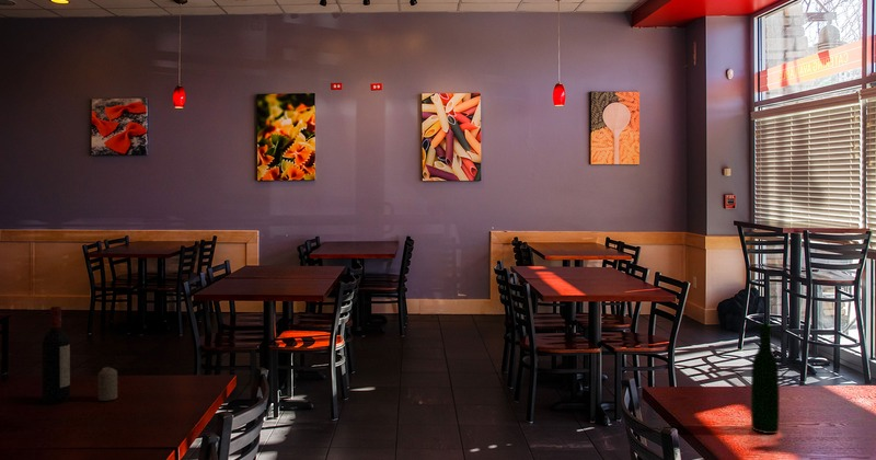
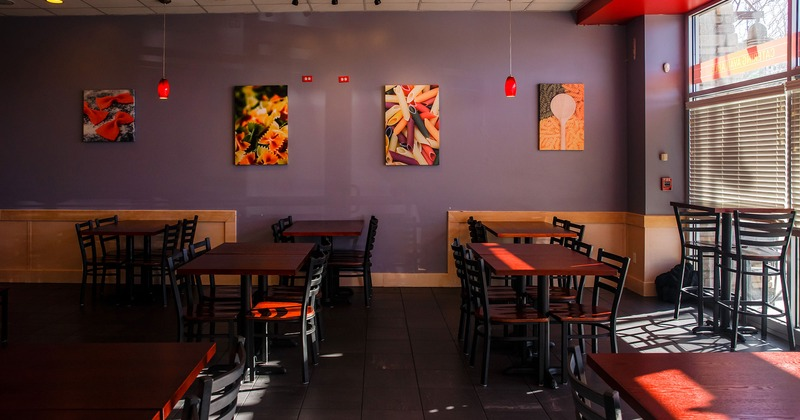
- wine bottle [42,306,71,404]
- wine bottle [750,322,781,435]
- candle [97,366,118,402]
